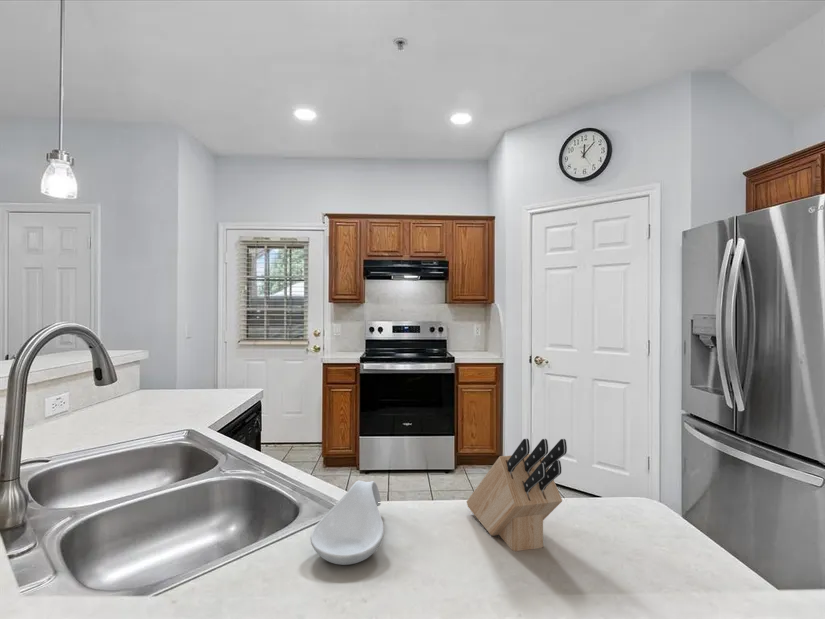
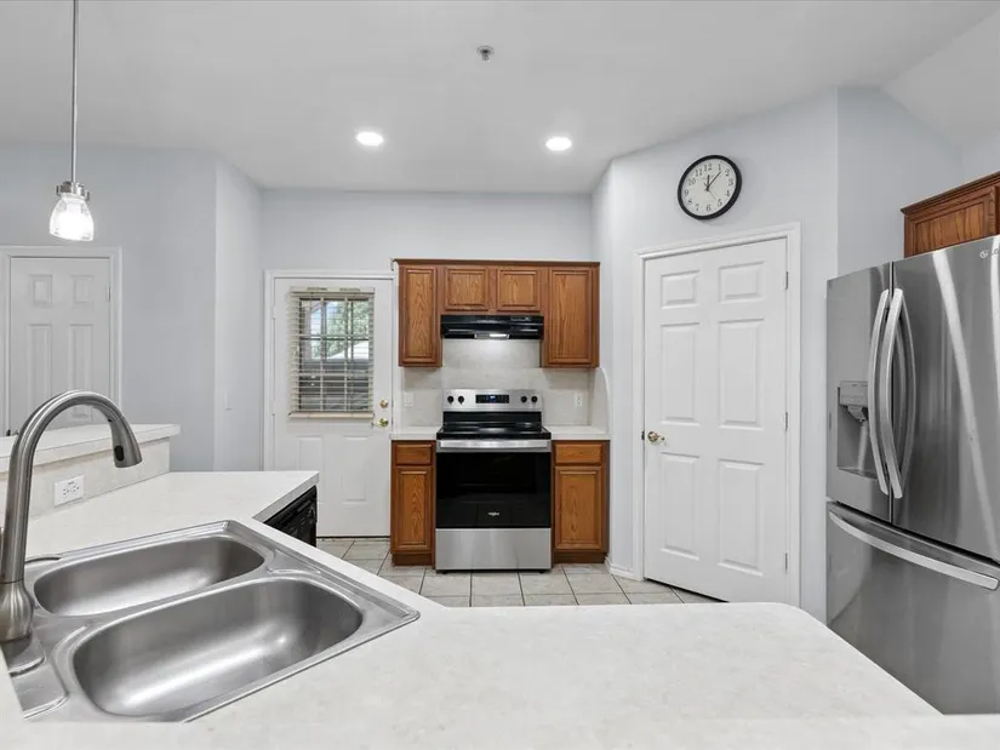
- knife block [466,438,568,552]
- spoon rest [310,479,385,566]
